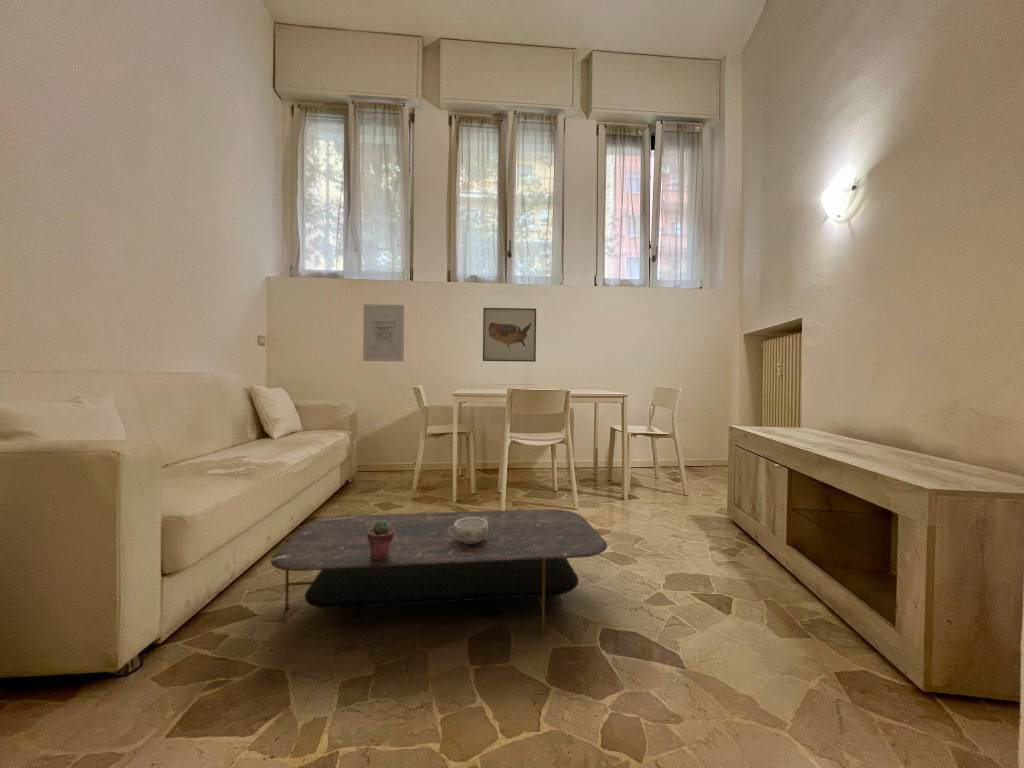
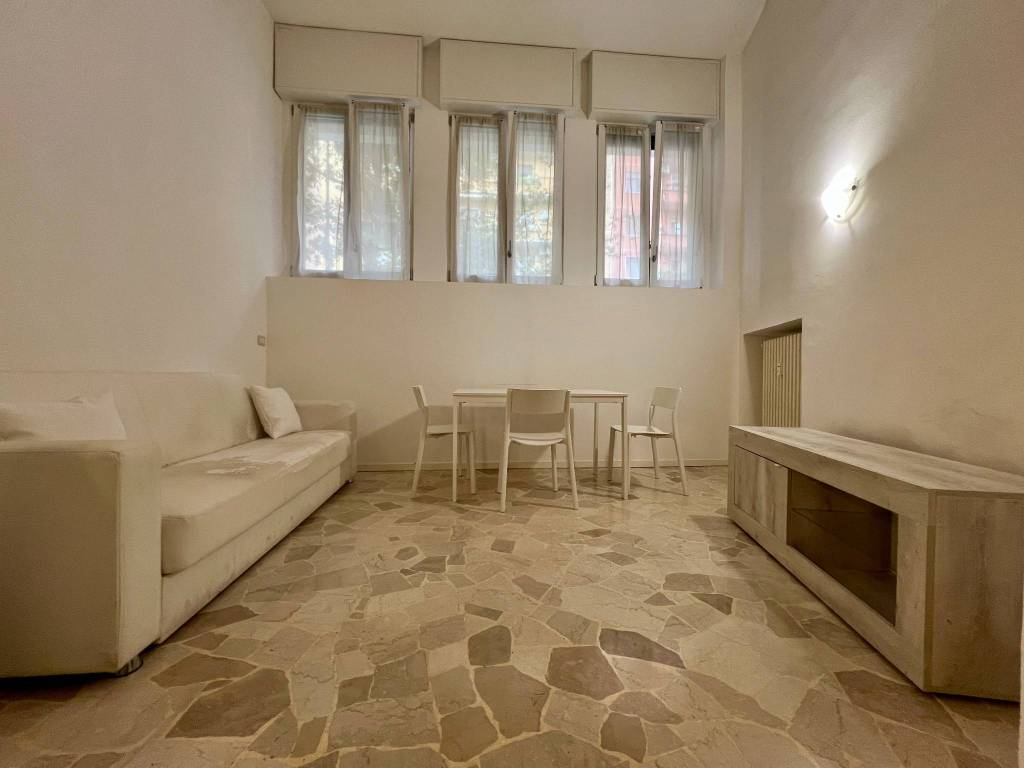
- potted succulent [367,520,395,559]
- wall art [362,303,405,362]
- decorative bowl [448,517,488,543]
- coffee table [269,507,608,637]
- wall art [482,307,537,363]
